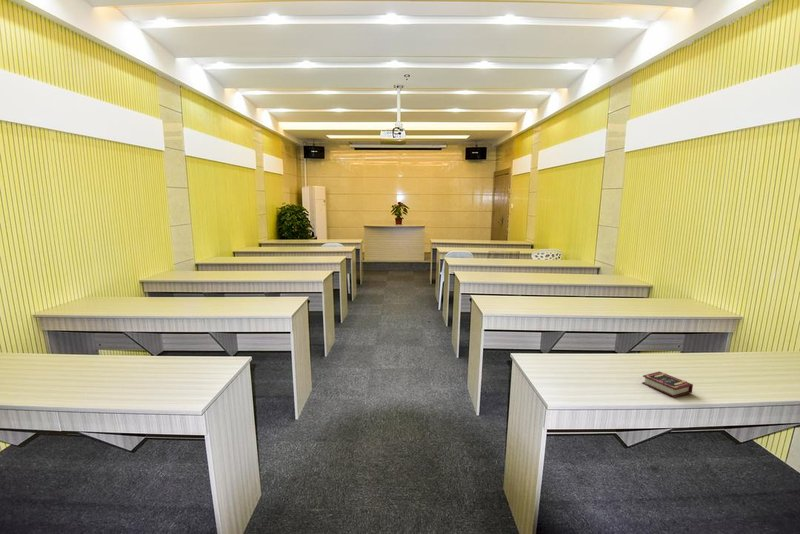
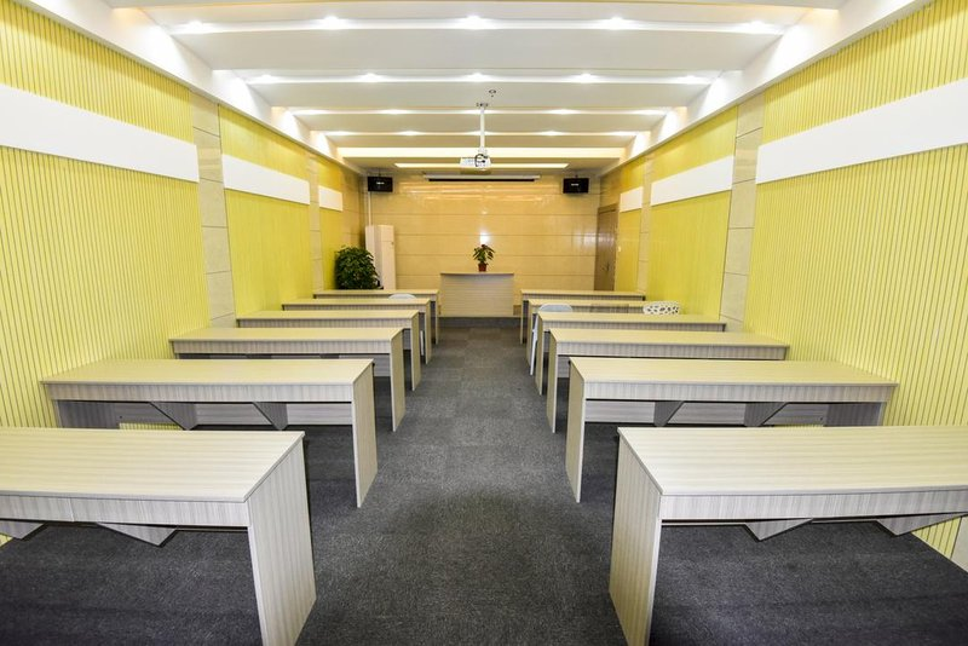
- book [641,370,694,399]
